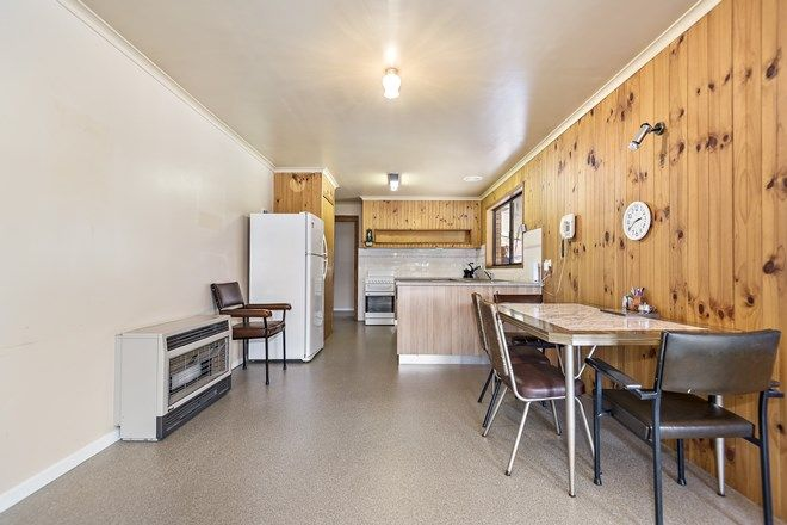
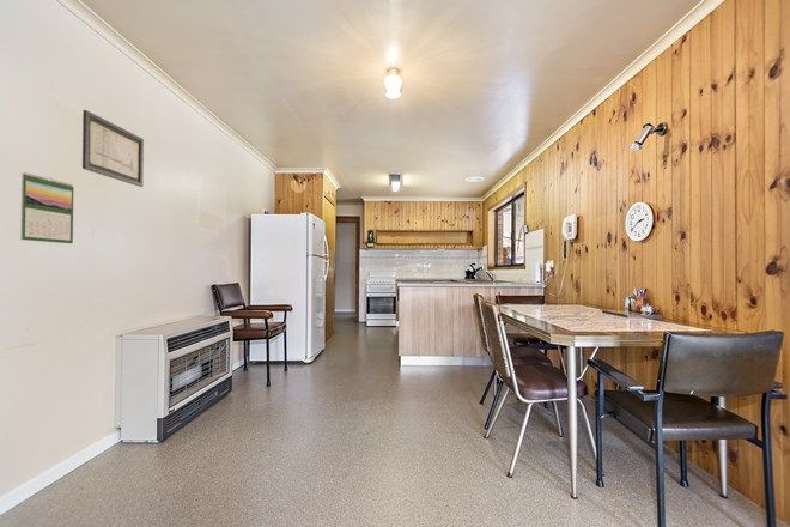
+ wall art [81,109,145,188]
+ calendar [19,171,74,244]
